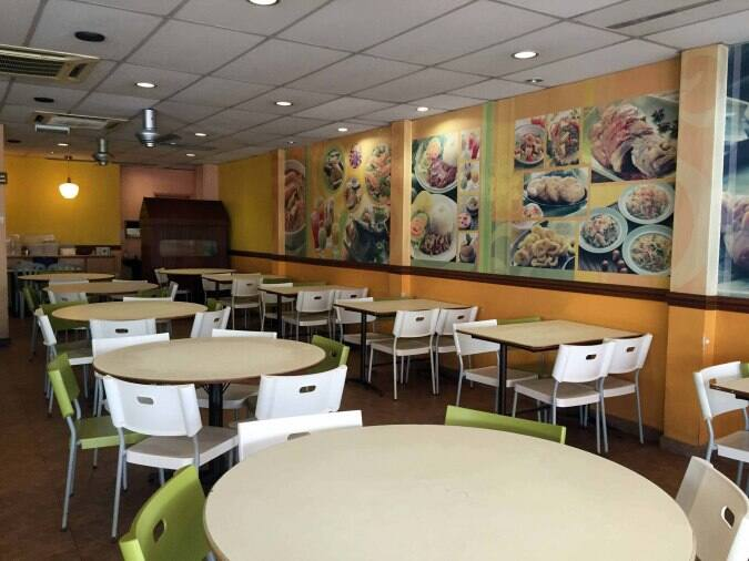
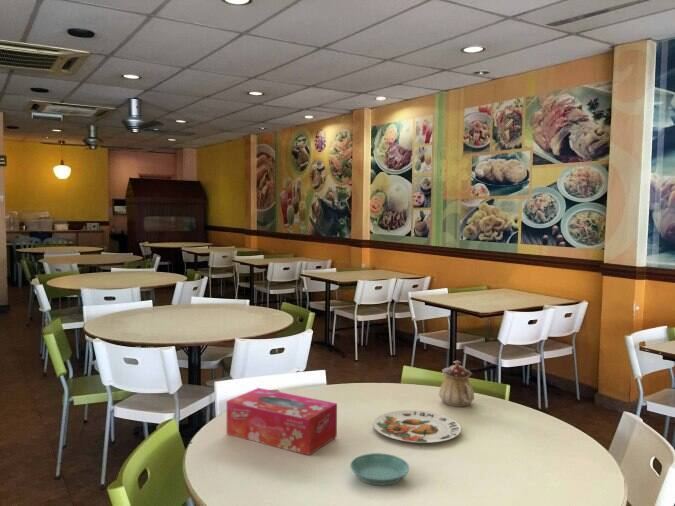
+ plate [372,409,462,444]
+ saucer [349,452,410,486]
+ tissue box [226,387,338,456]
+ teapot [438,359,475,408]
